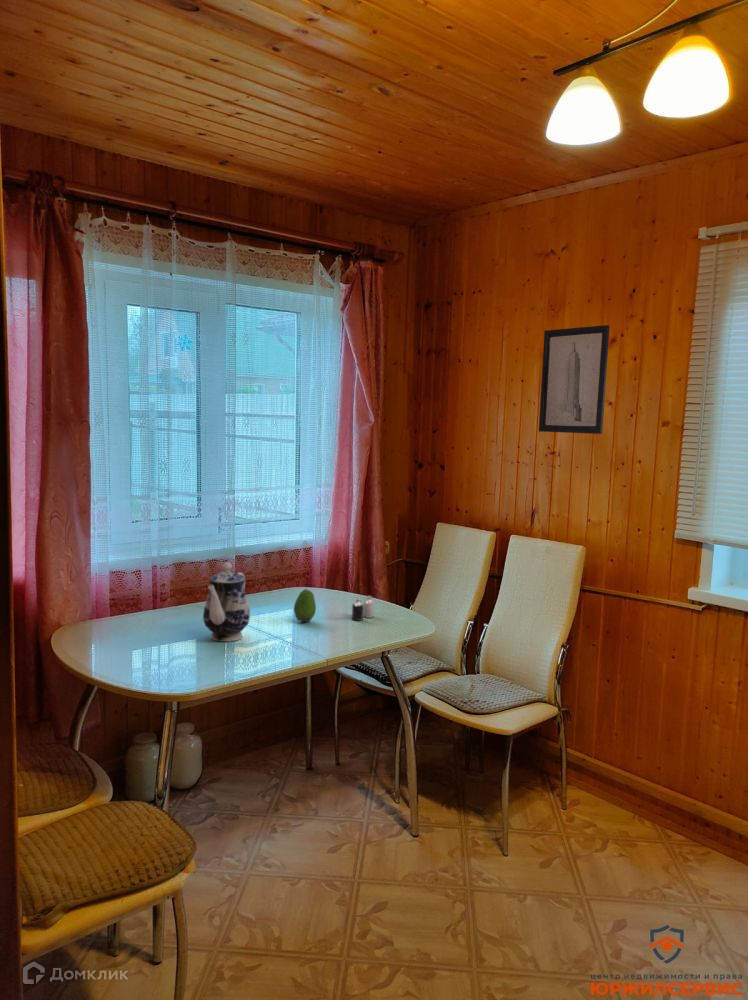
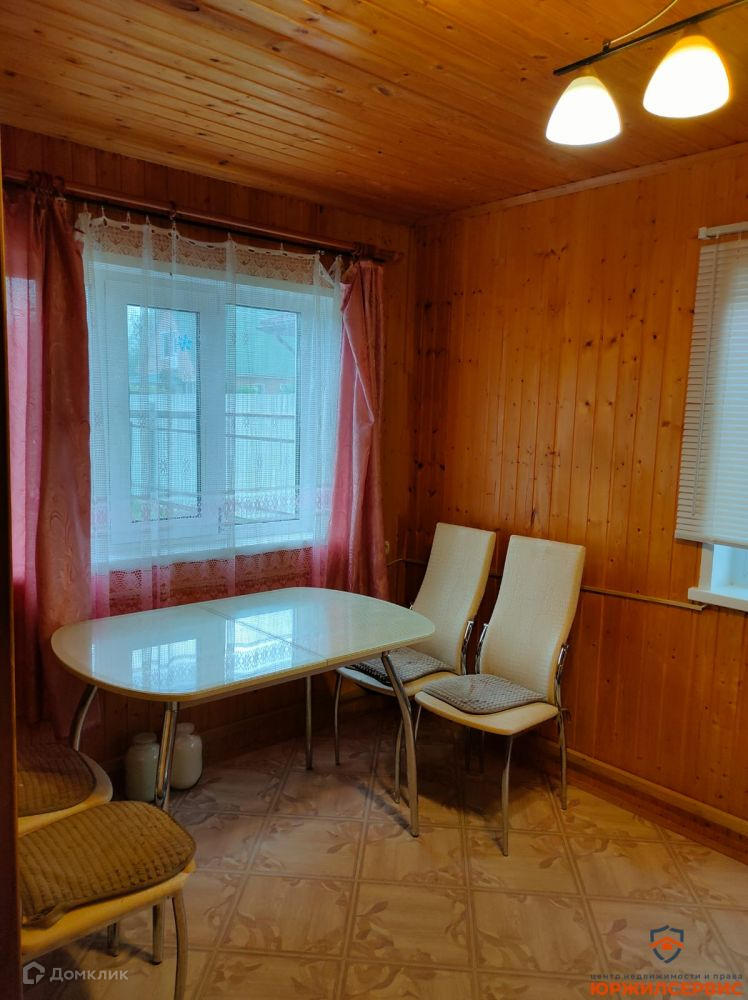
- teapot [202,561,251,643]
- candle [351,595,375,622]
- wall art [538,324,611,435]
- fruit [293,588,317,623]
